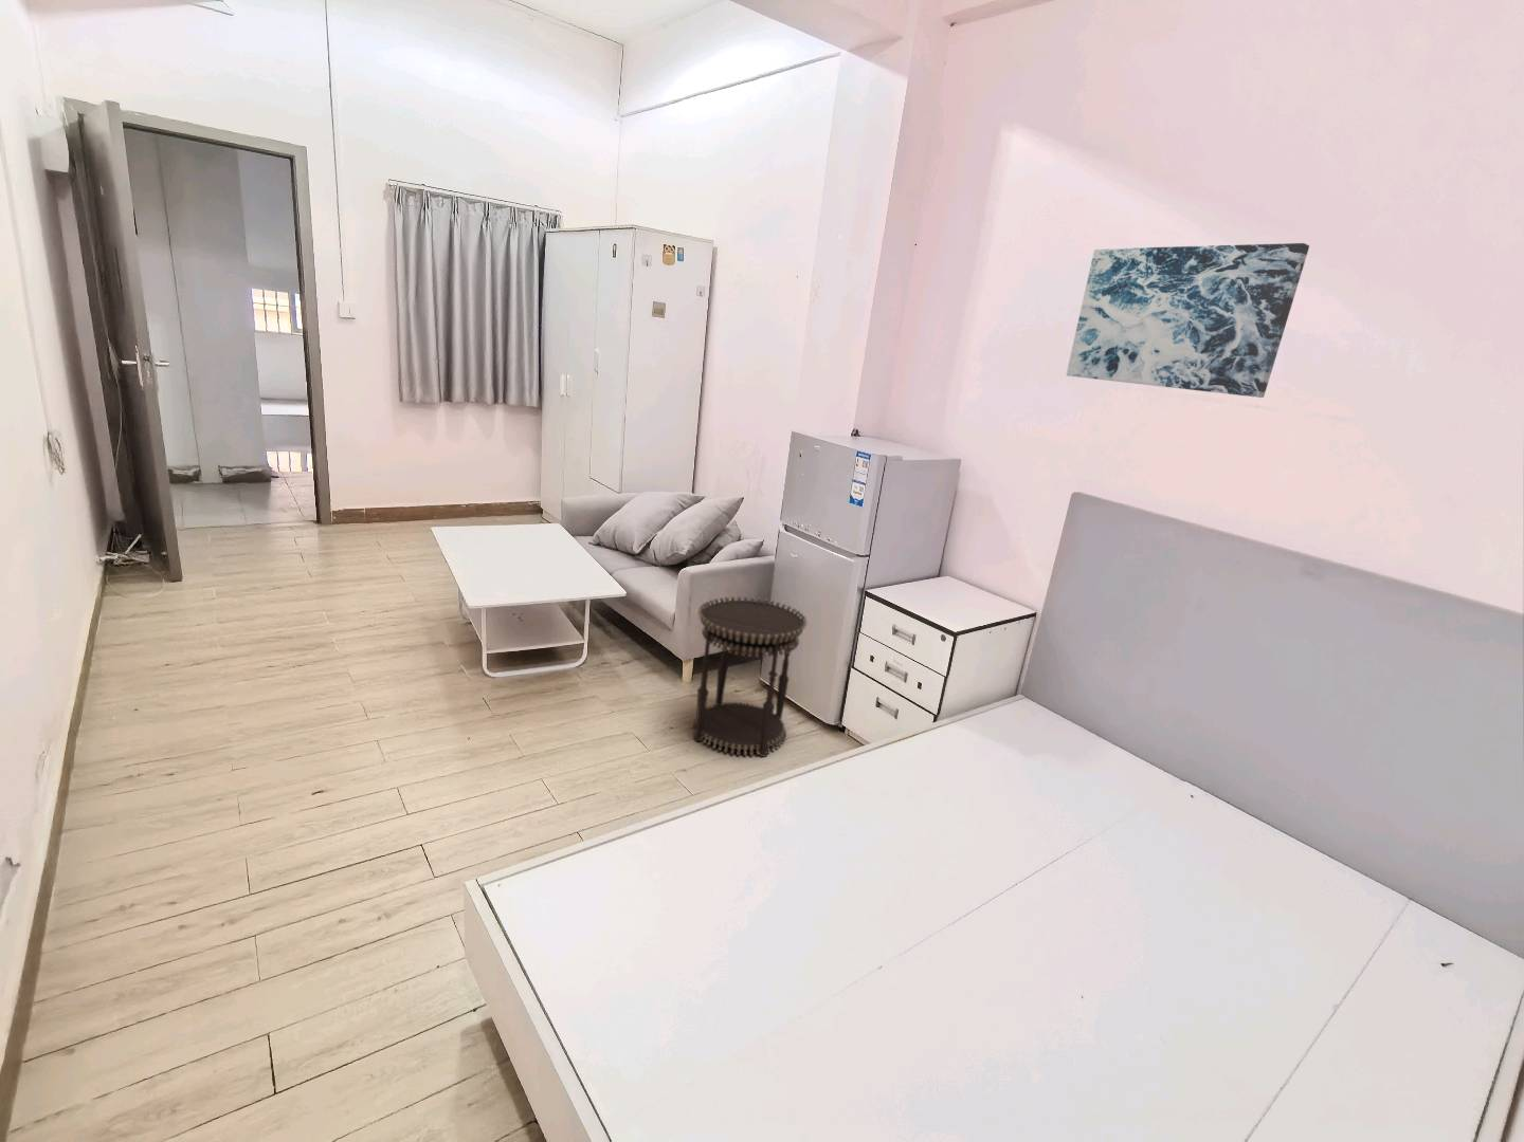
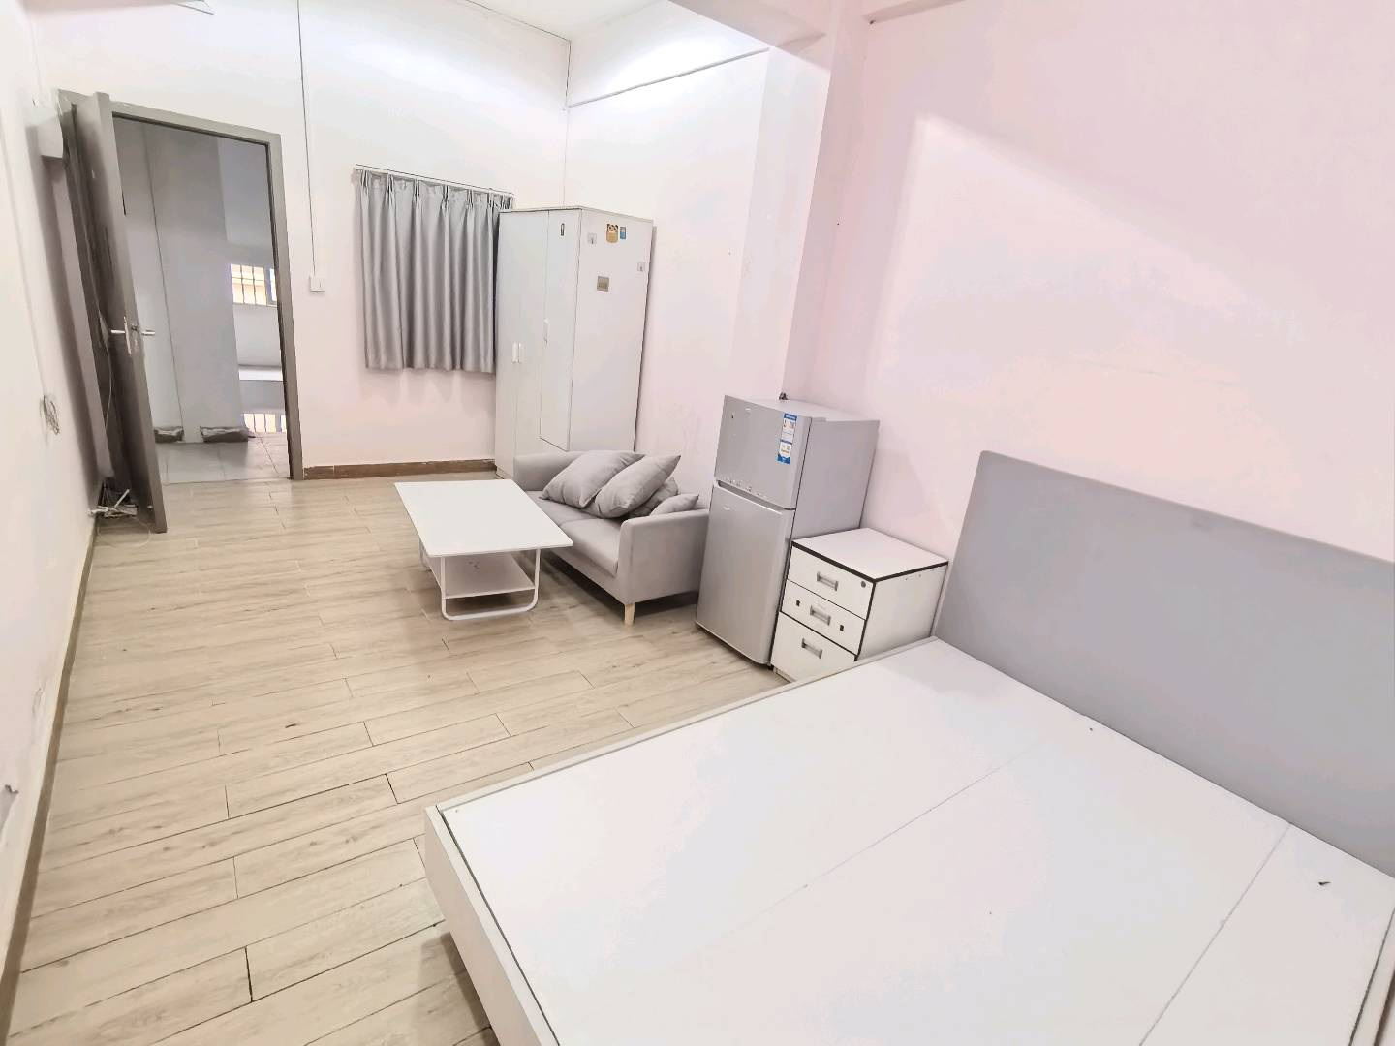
- side table [692,595,808,758]
- wall art [1066,242,1310,398]
